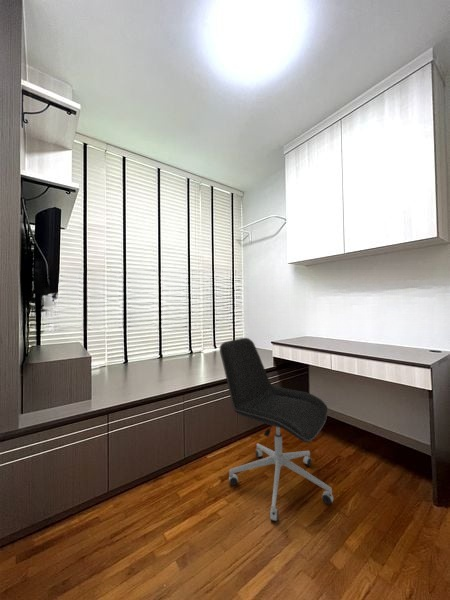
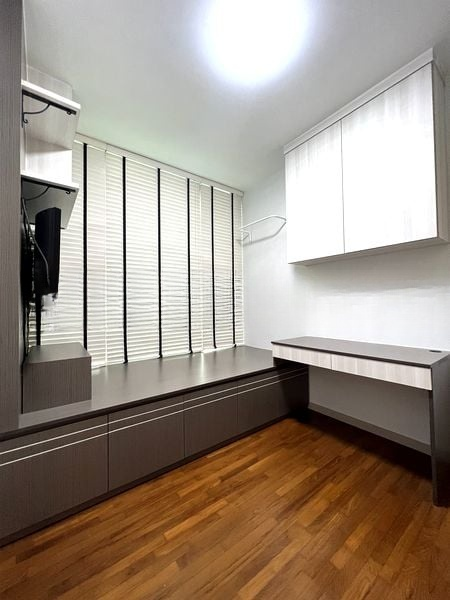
- office chair [219,337,334,523]
